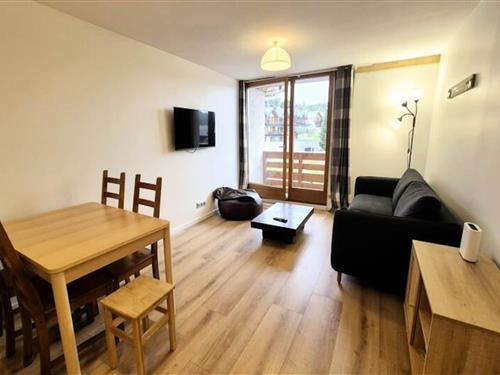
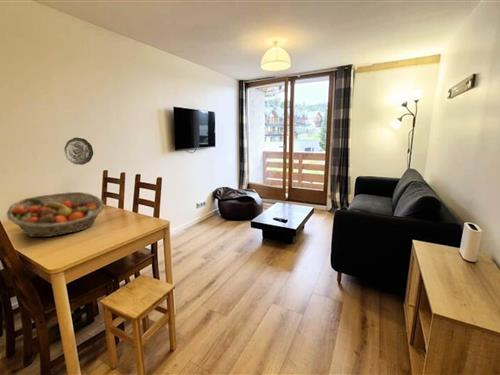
+ fruit basket [6,191,105,238]
+ decorative plate [63,136,94,166]
